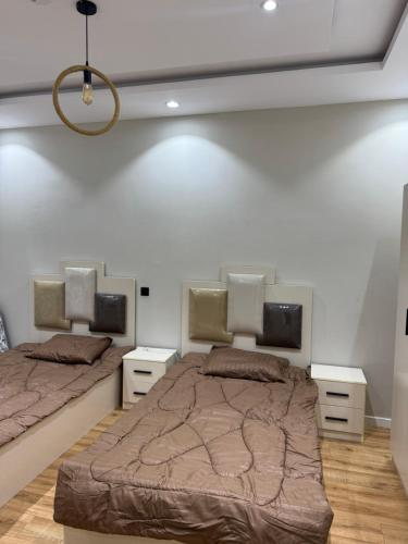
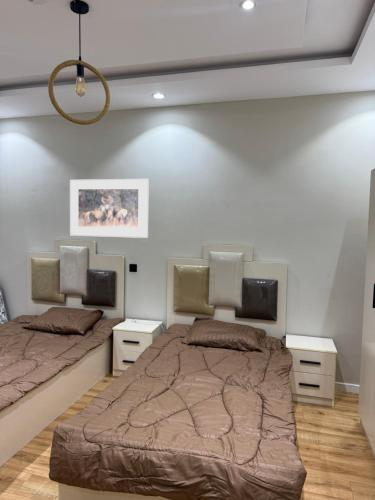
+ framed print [69,178,150,239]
